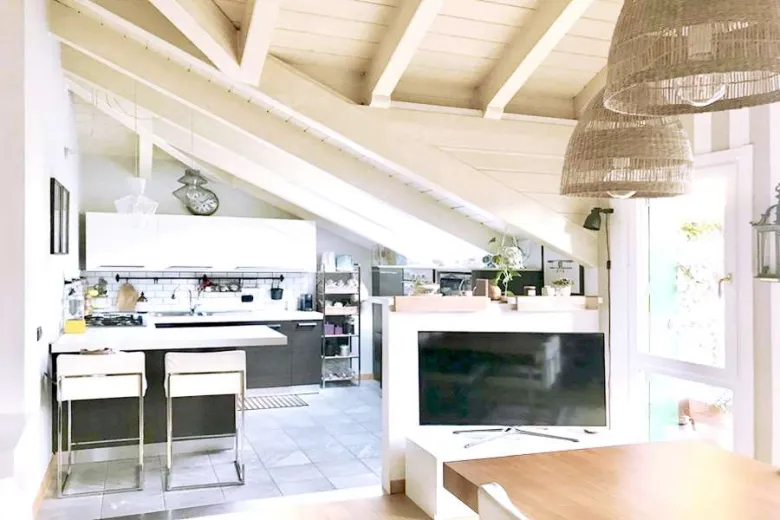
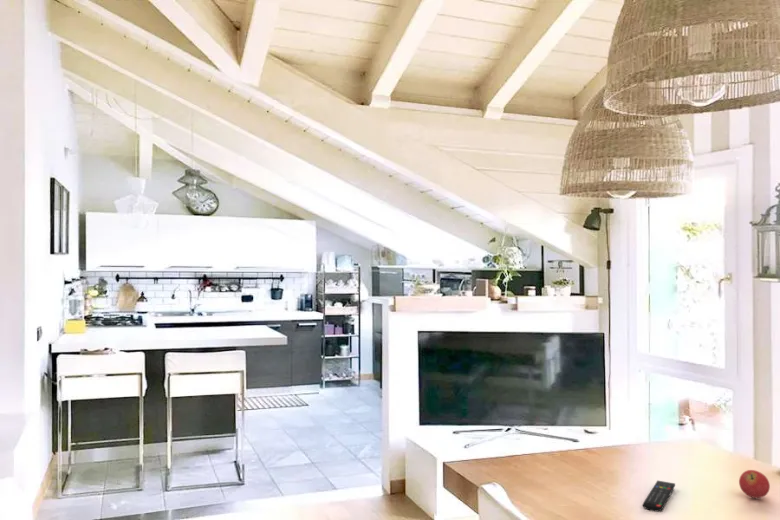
+ fruit [738,469,771,499]
+ remote control [642,479,676,513]
